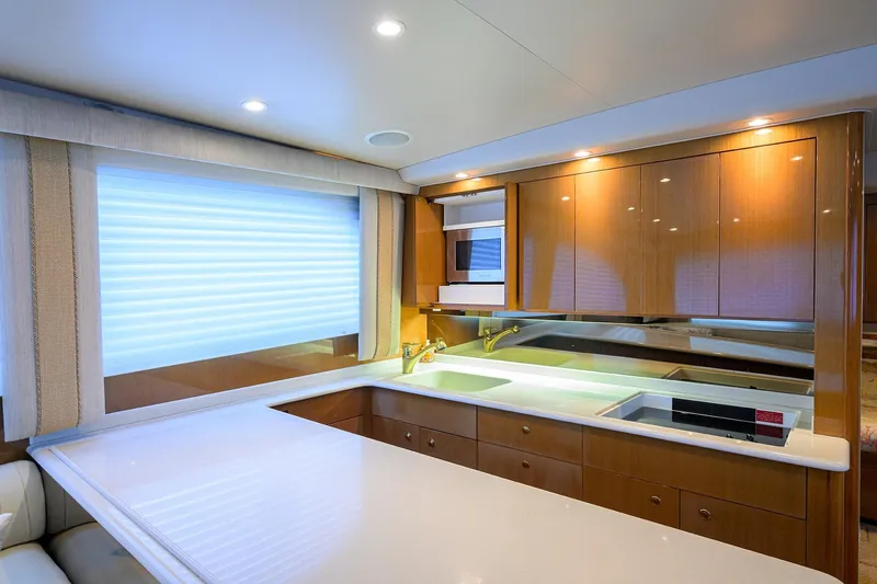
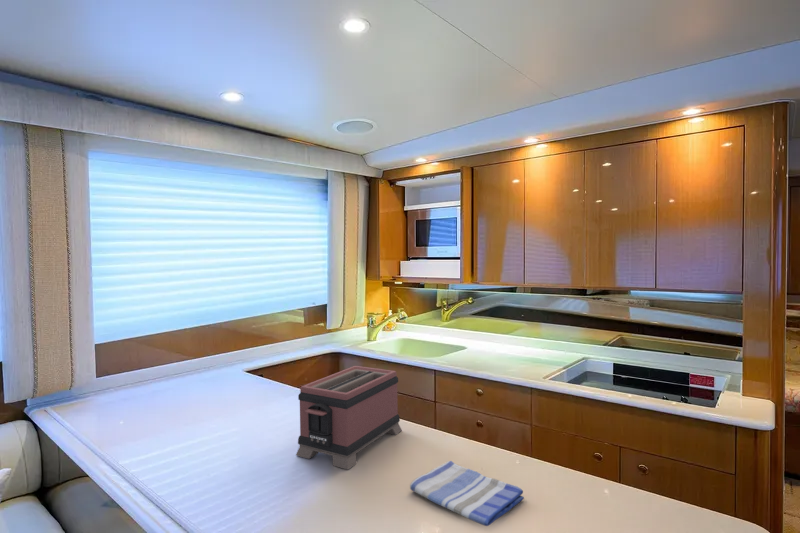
+ dish towel [409,460,525,527]
+ toaster [295,365,403,470]
